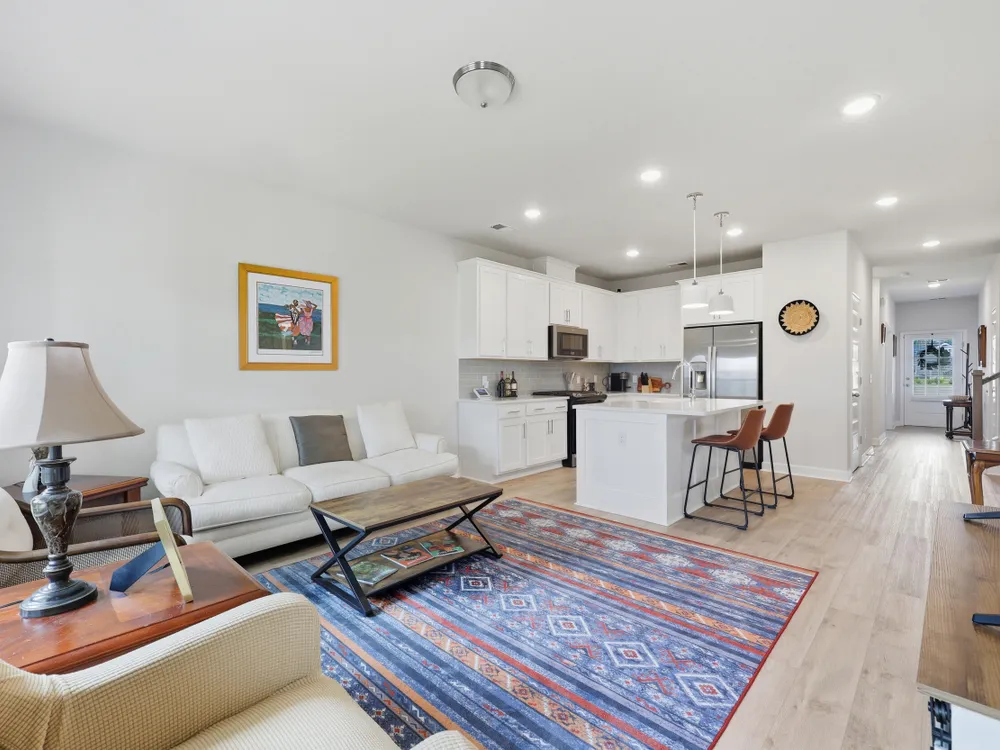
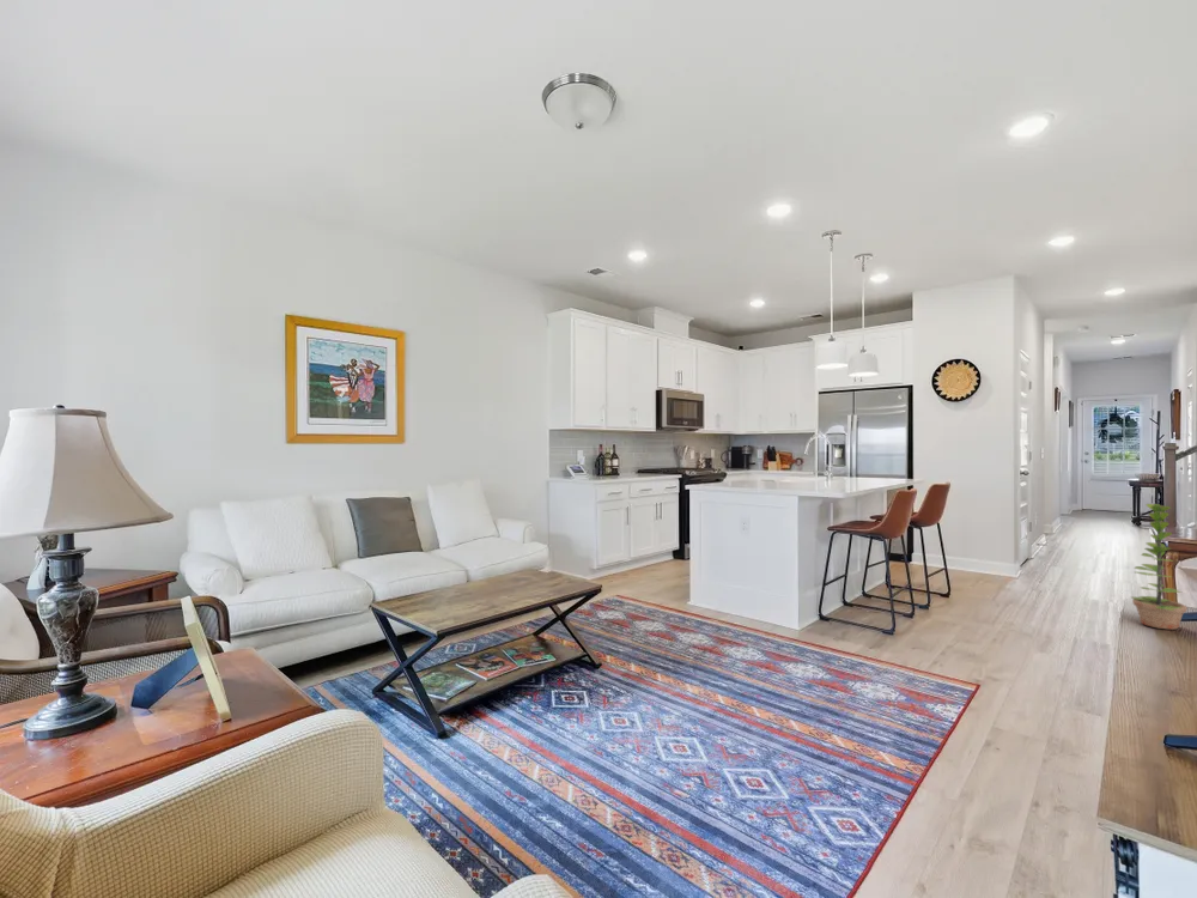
+ plant [1130,503,1189,631]
